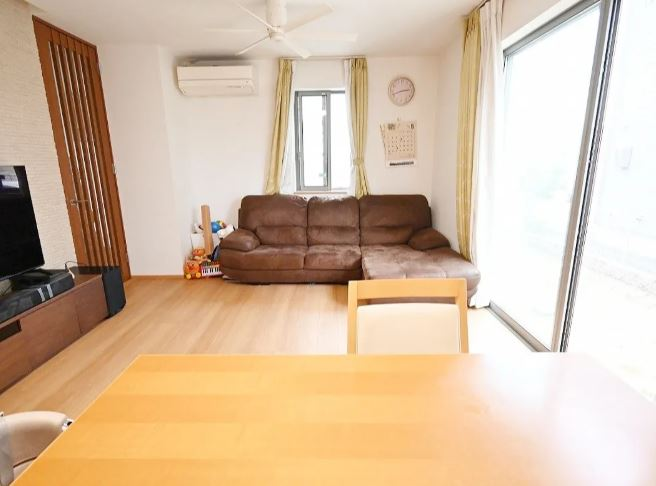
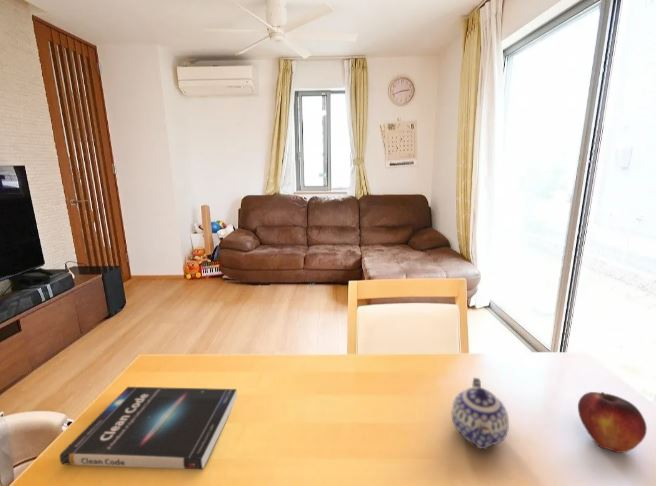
+ book [59,386,238,470]
+ teapot [451,377,510,450]
+ fruit [577,391,648,454]
